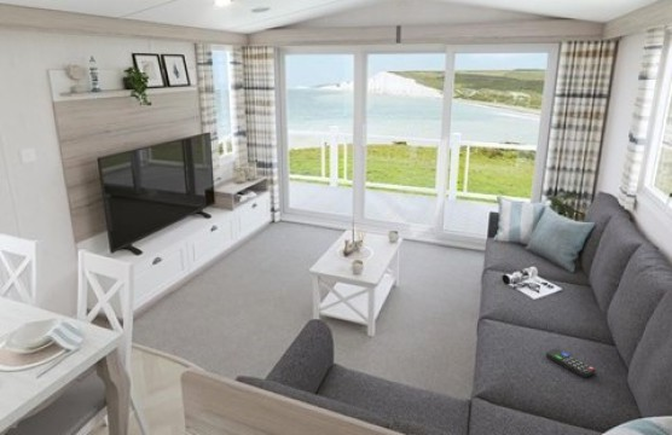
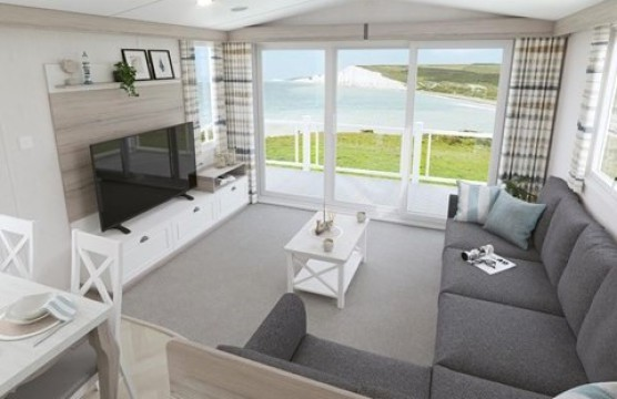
- remote control [545,347,597,379]
